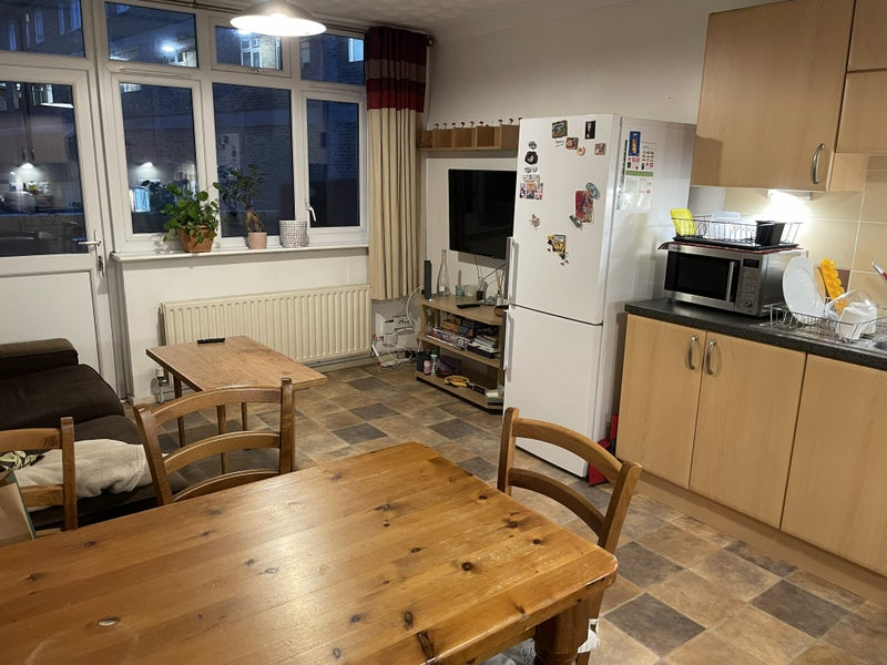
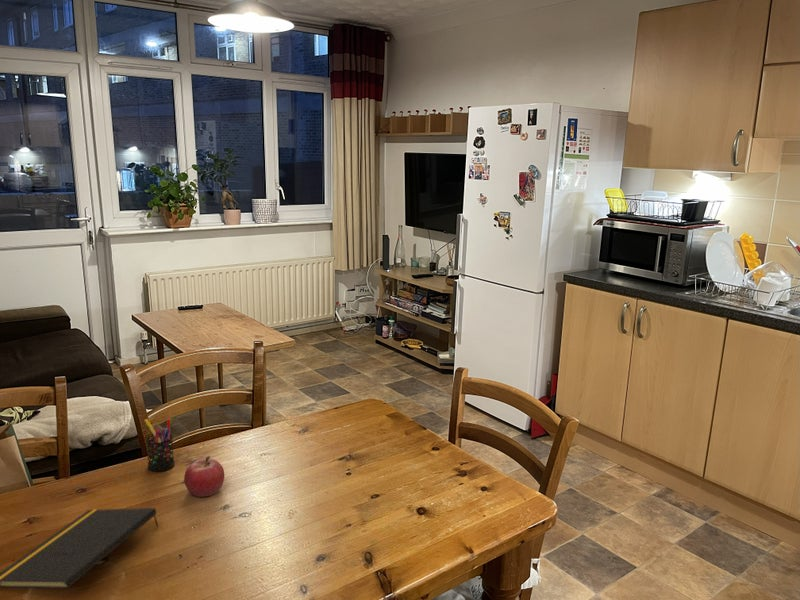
+ notepad [0,507,160,590]
+ fruit [183,455,225,498]
+ pen holder [143,417,175,472]
